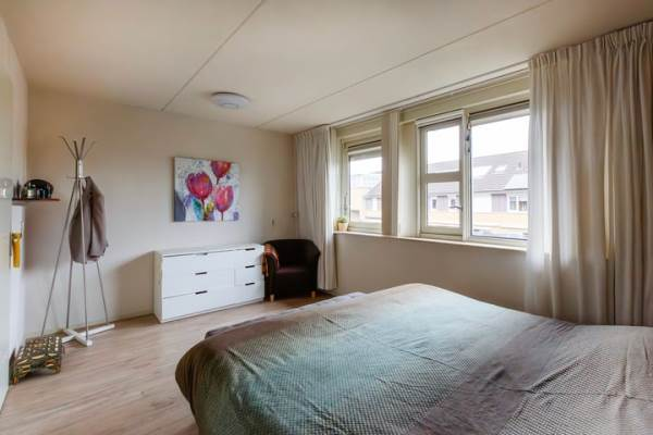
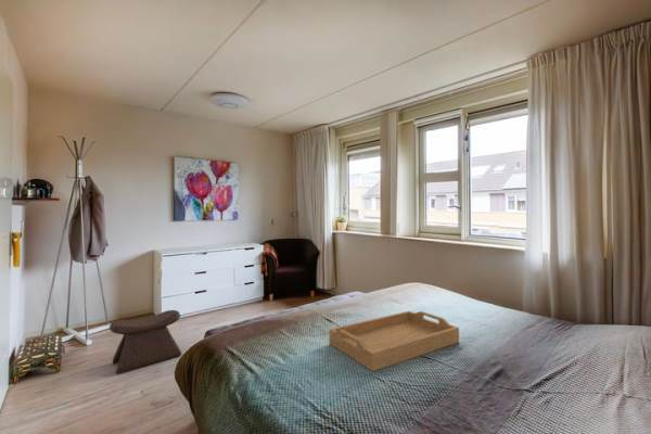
+ stool [108,309,182,374]
+ serving tray [329,310,460,372]
